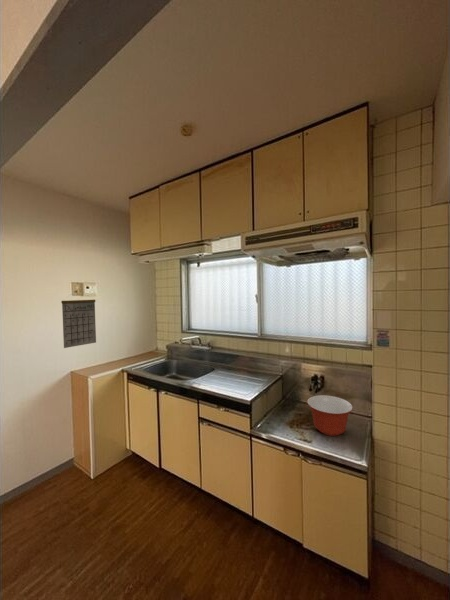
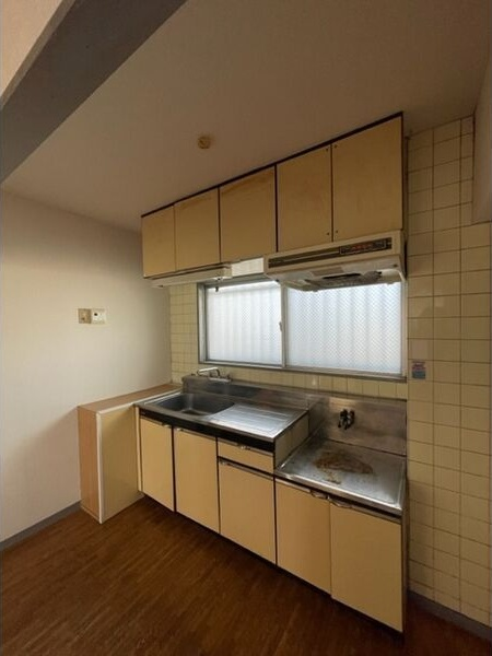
- mixing bowl [306,394,354,437]
- calendar [61,289,97,349]
